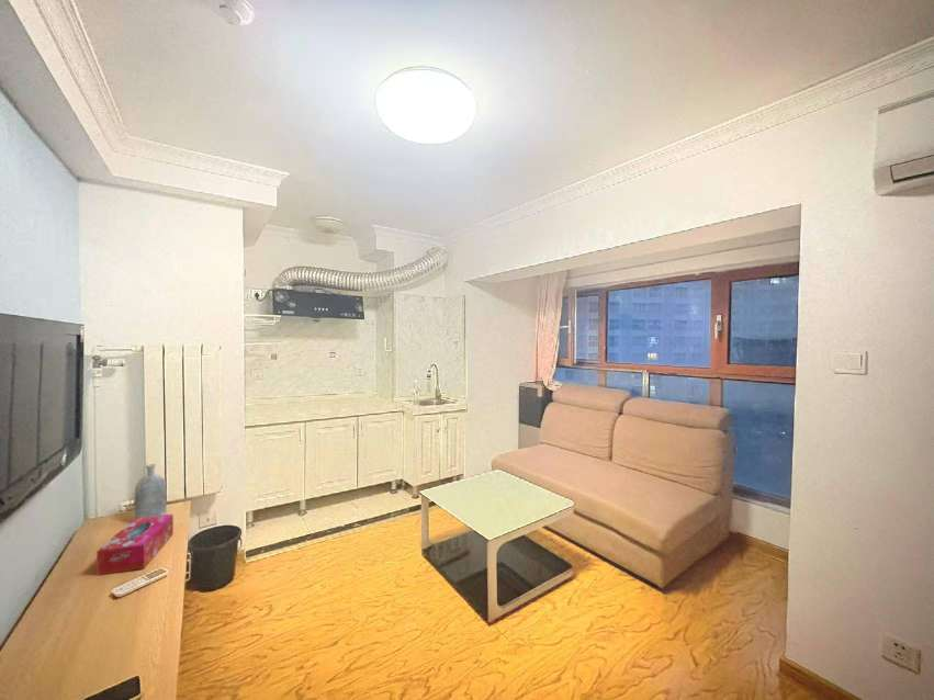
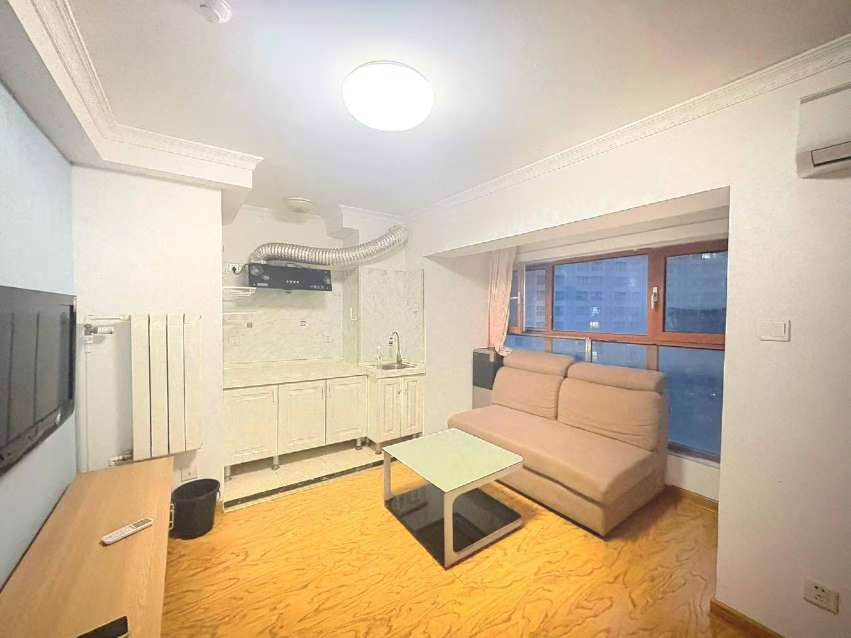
- bottle [134,463,167,519]
- tissue box [95,512,175,577]
